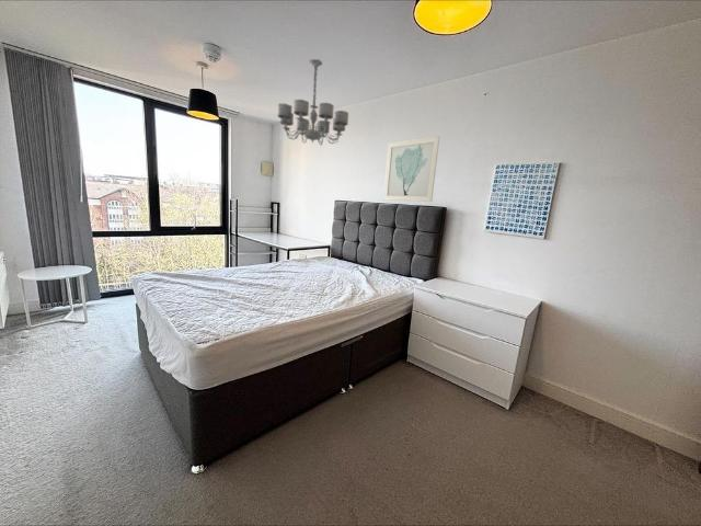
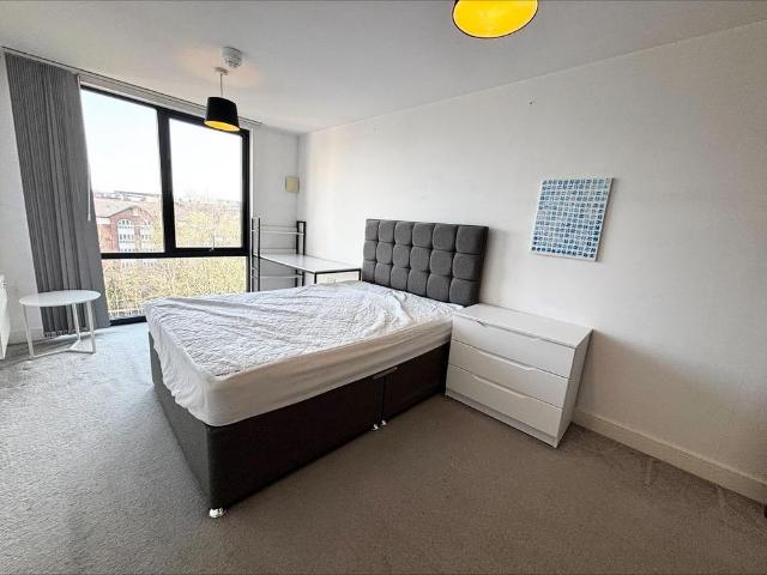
- chandelier [276,58,349,146]
- wall art [382,135,440,203]
